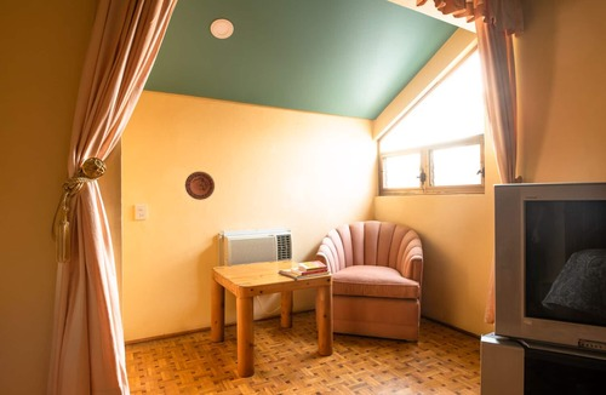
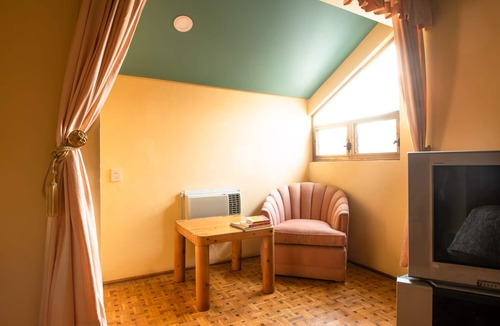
- decorative plate [184,171,216,201]
